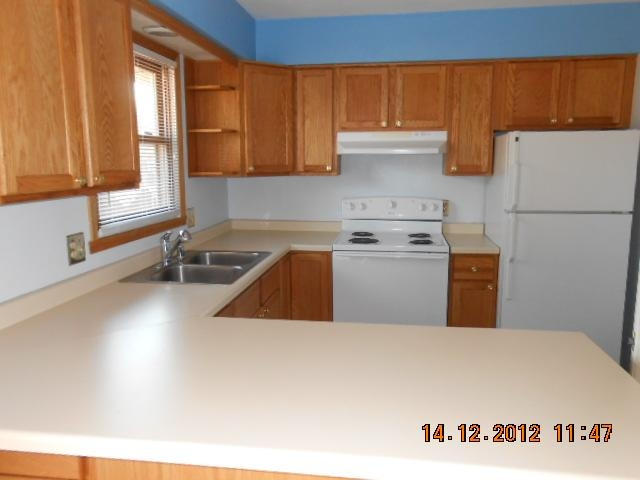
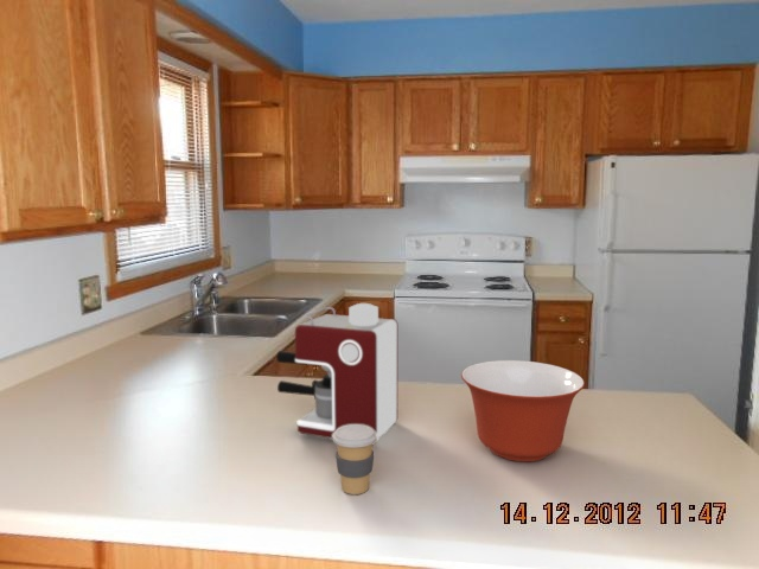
+ mixing bowl [460,359,586,462]
+ coffee maker [275,302,398,446]
+ coffee cup [332,424,377,496]
